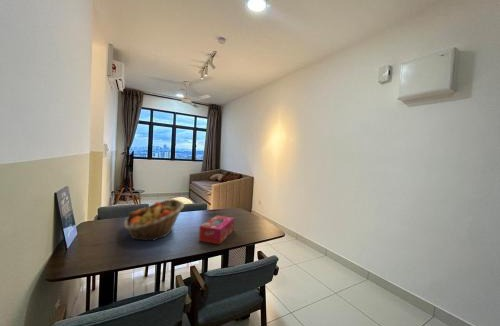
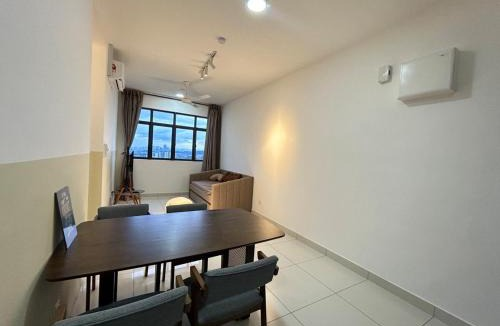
- fruit basket [123,198,185,241]
- tissue box [198,215,235,245]
